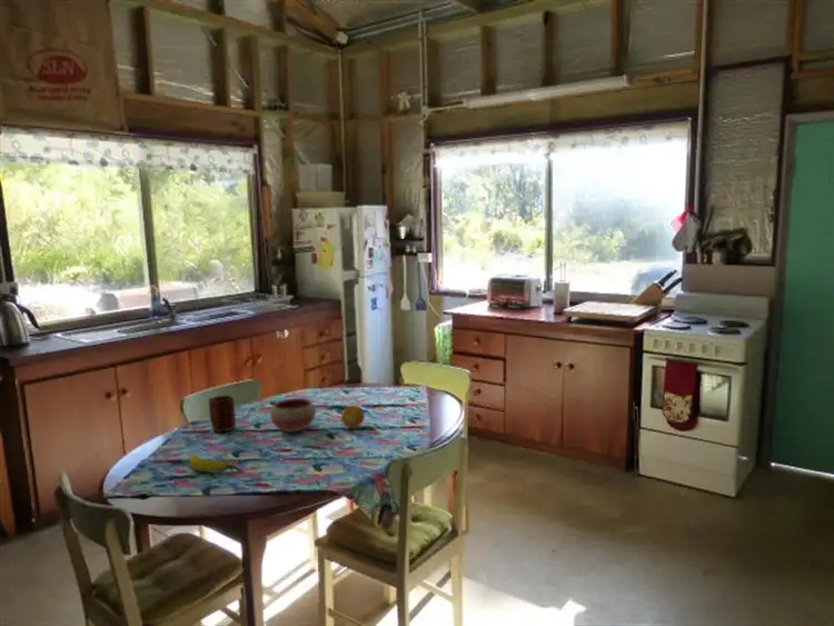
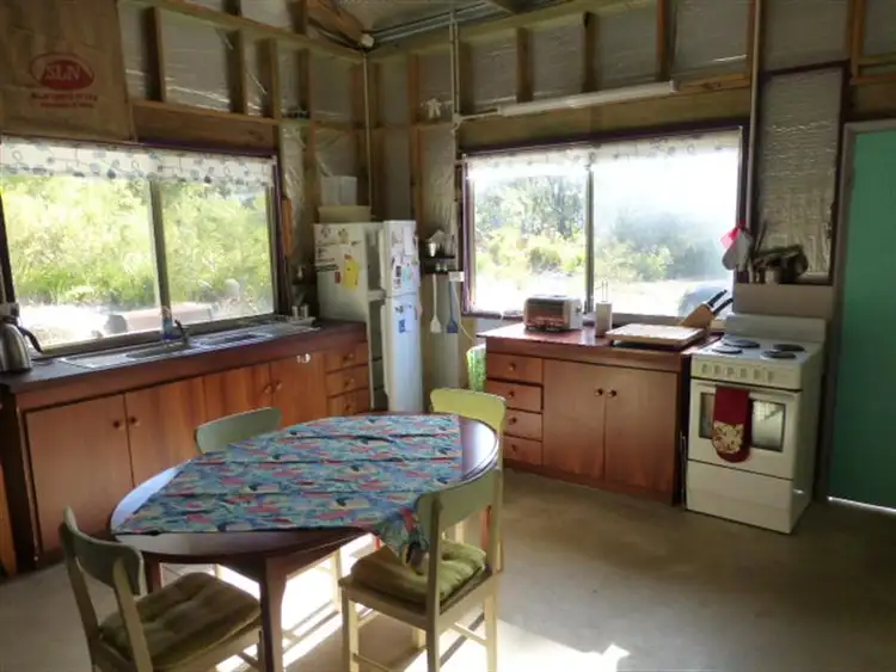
- bowl [269,397,317,434]
- fruit [340,405,366,429]
- banana [188,453,242,474]
- mug [208,395,237,434]
